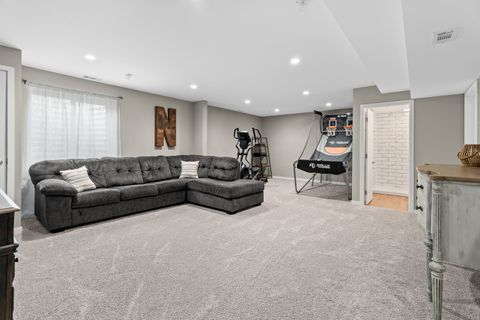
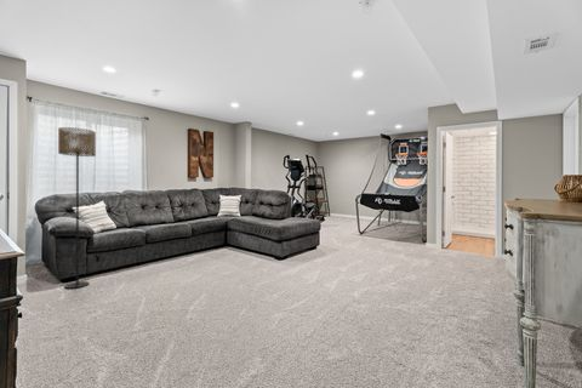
+ floor lamp [57,126,97,290]
